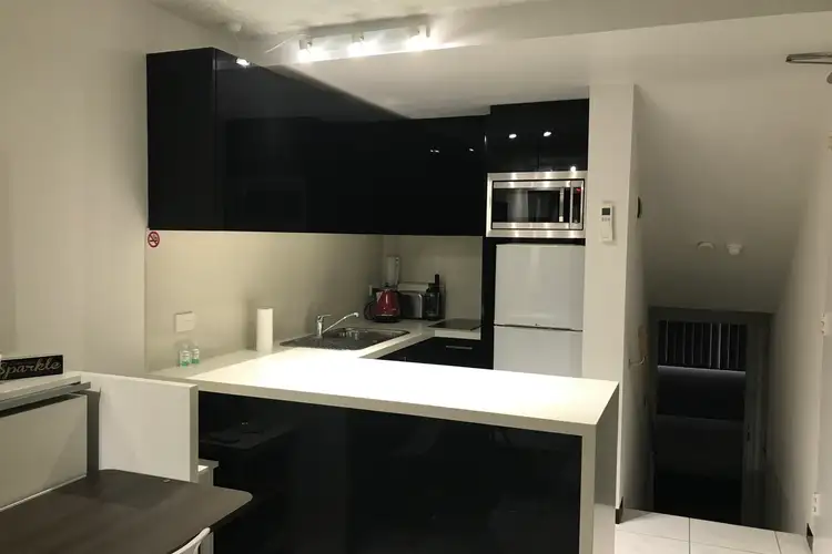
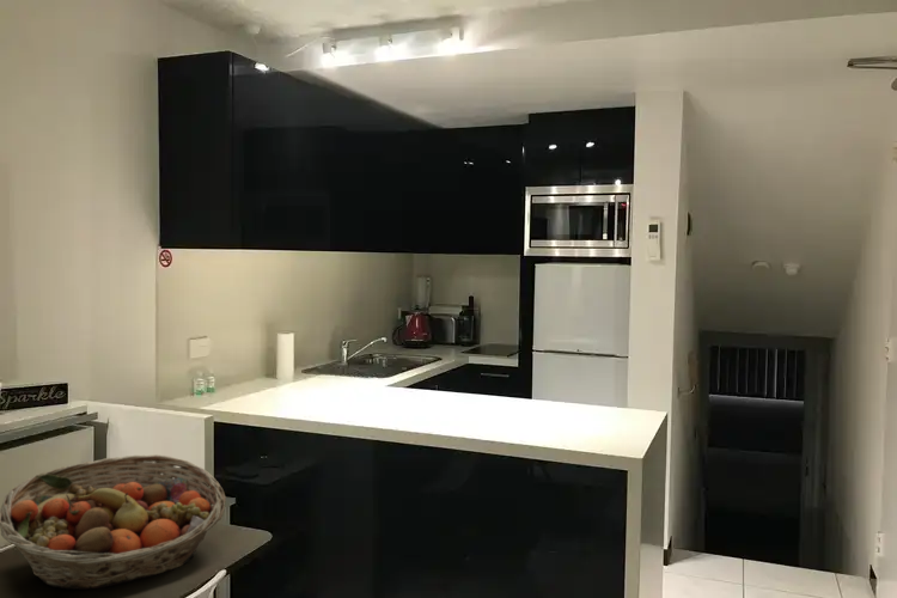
+ fruit basket [0,453,227,591]
